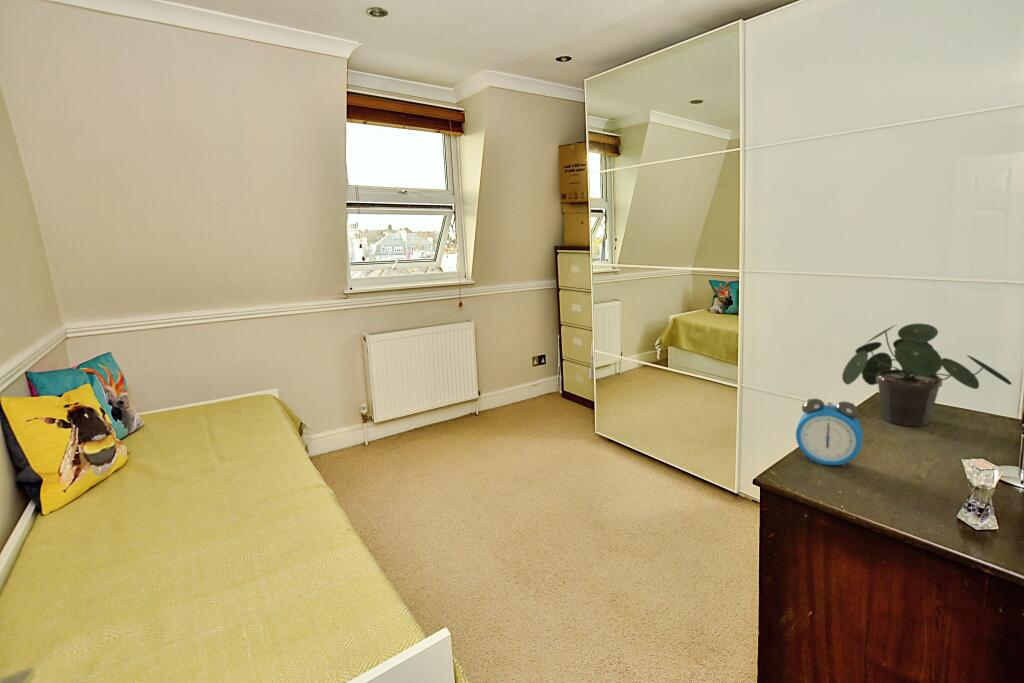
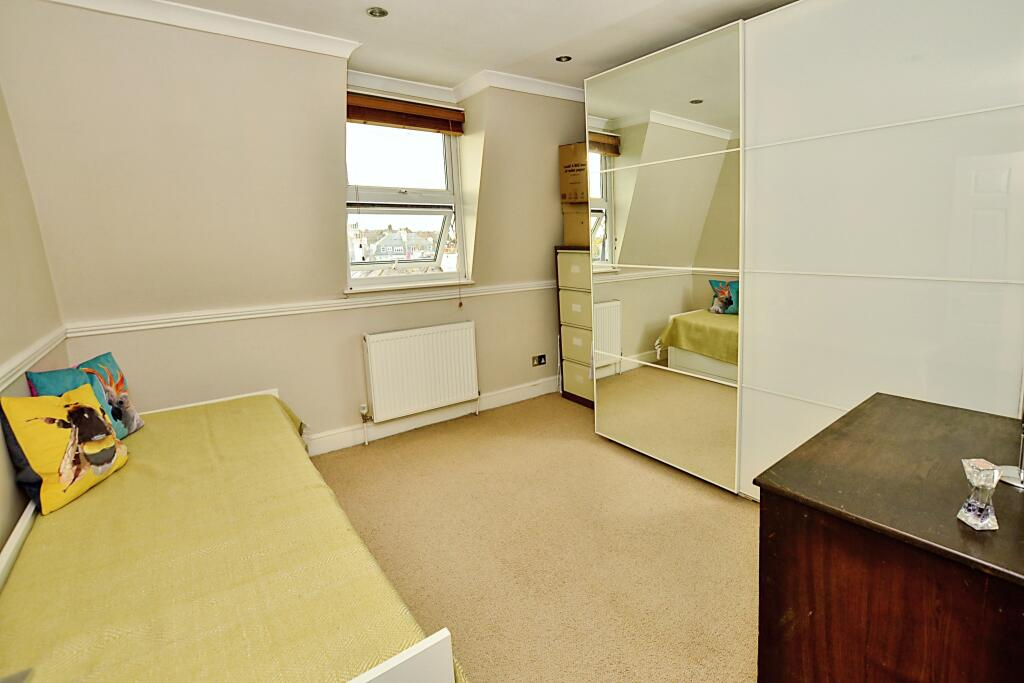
- alarm clock [795,398,864,468]
- potted plant [841,323,1013,427]
